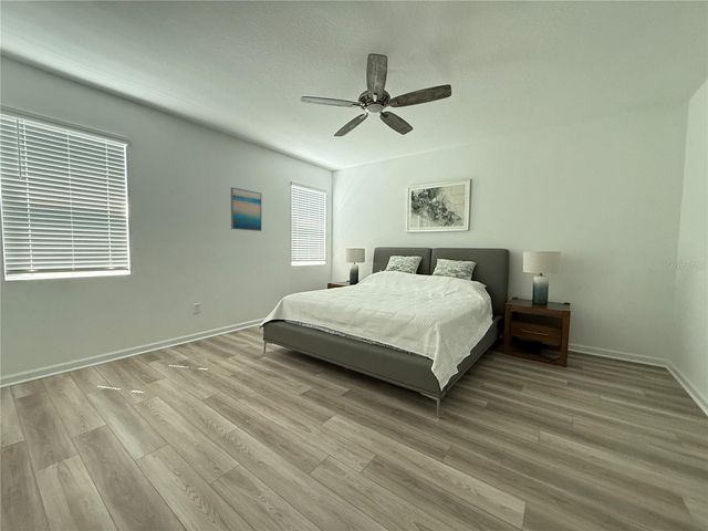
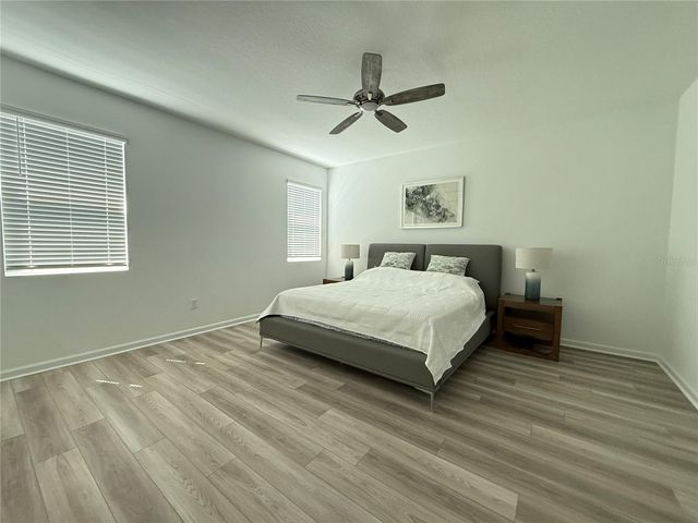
- wall art [230,186,262,232]
